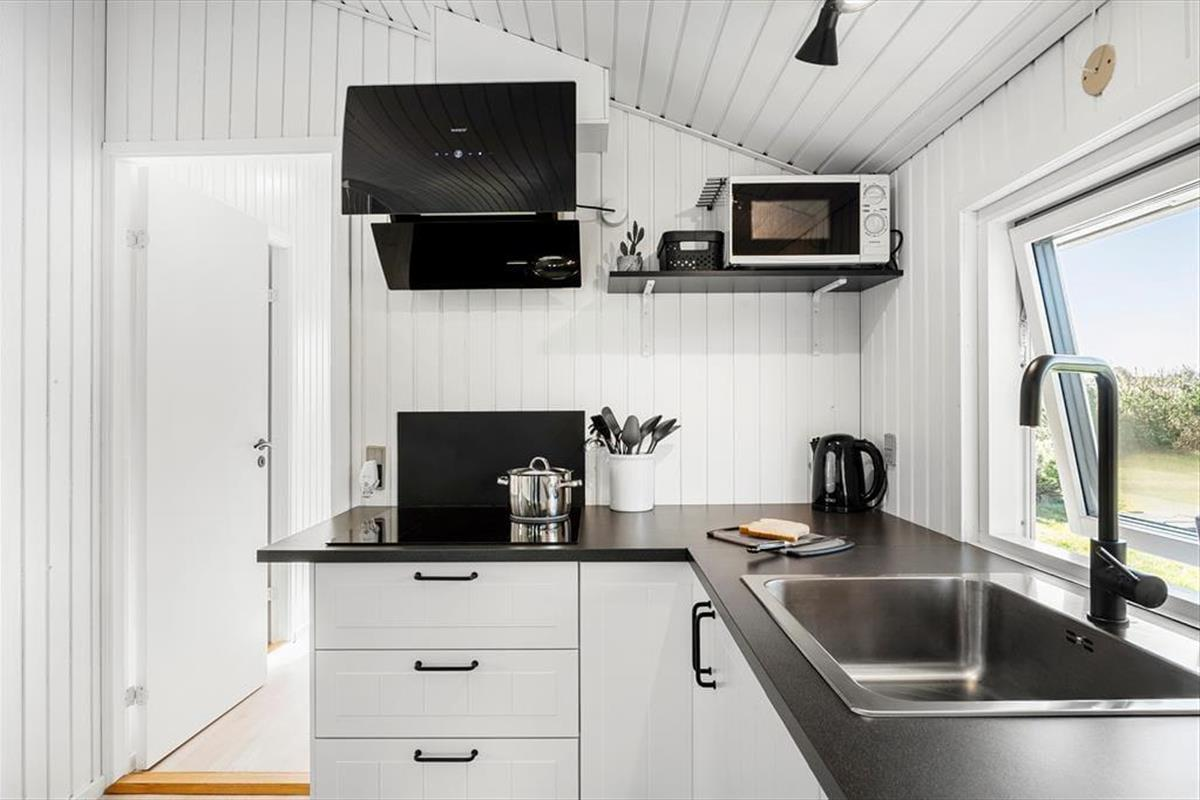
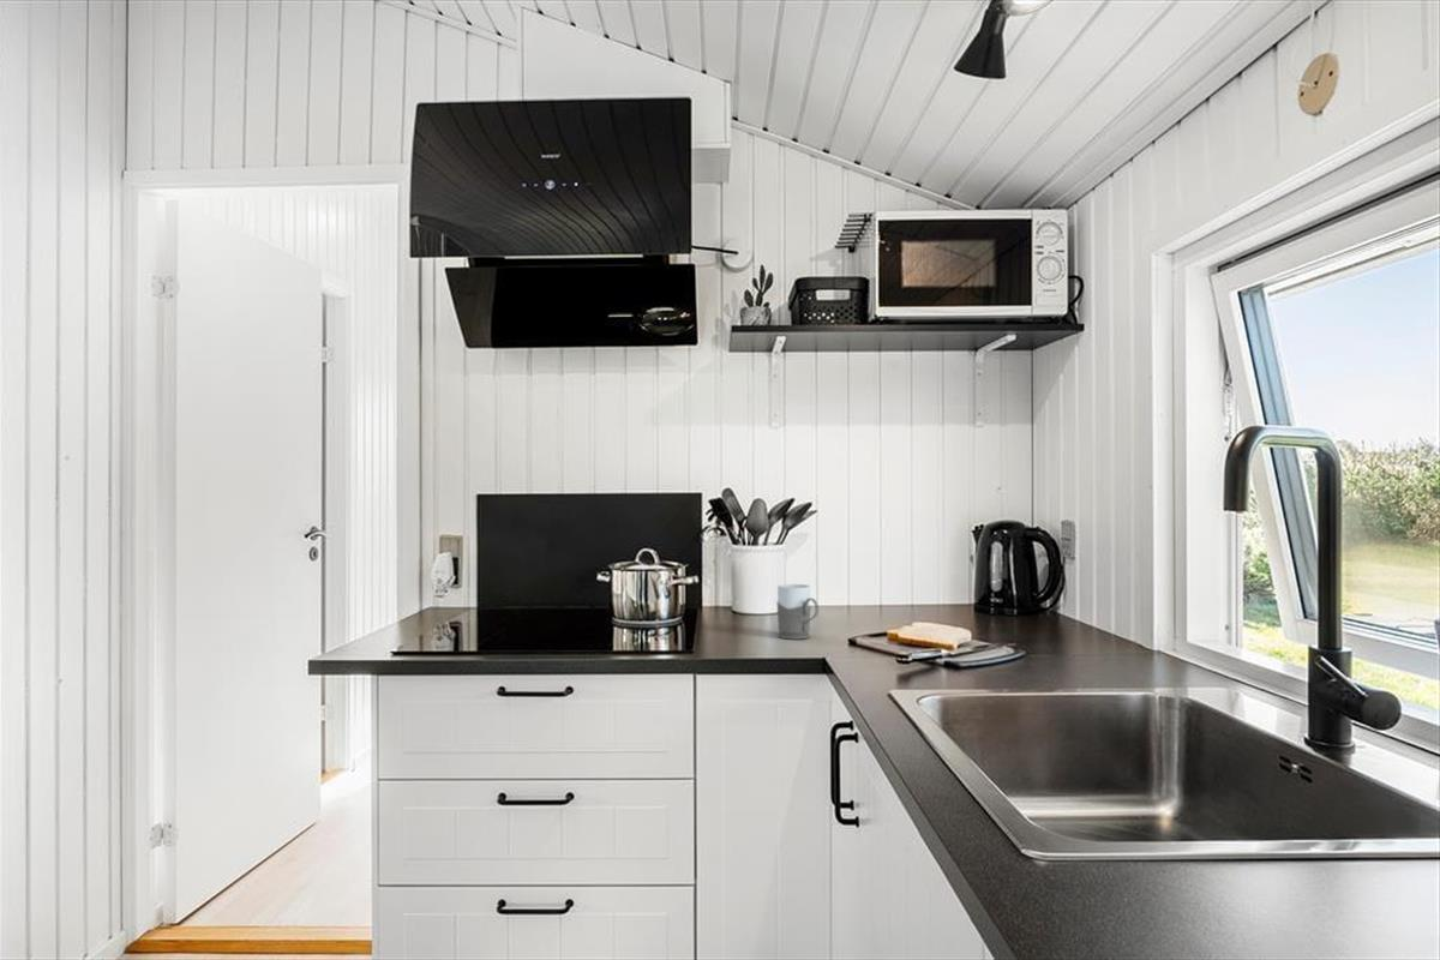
+ mug [776,583,820,640]
